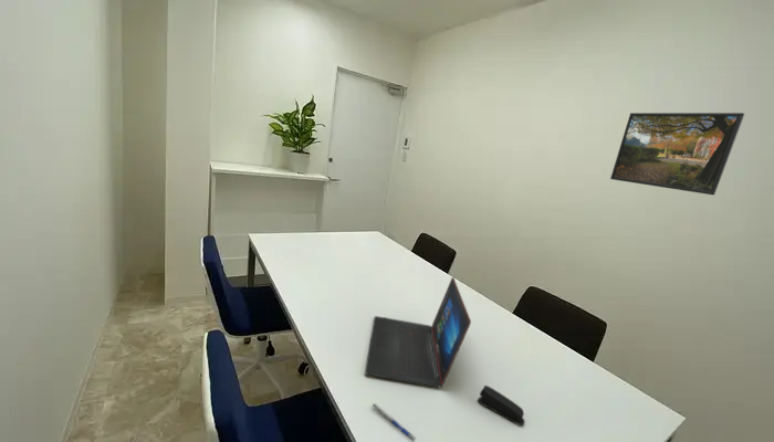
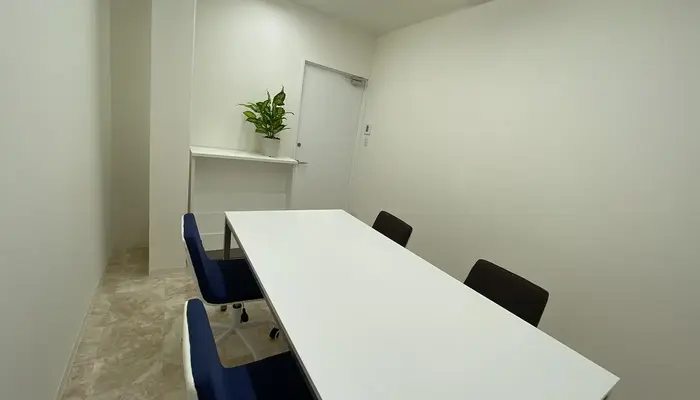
- stapler [477,385,526,427]
- pen [370,402,418,442]
- laptop [364,276,472,389]
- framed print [609,112,745,197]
